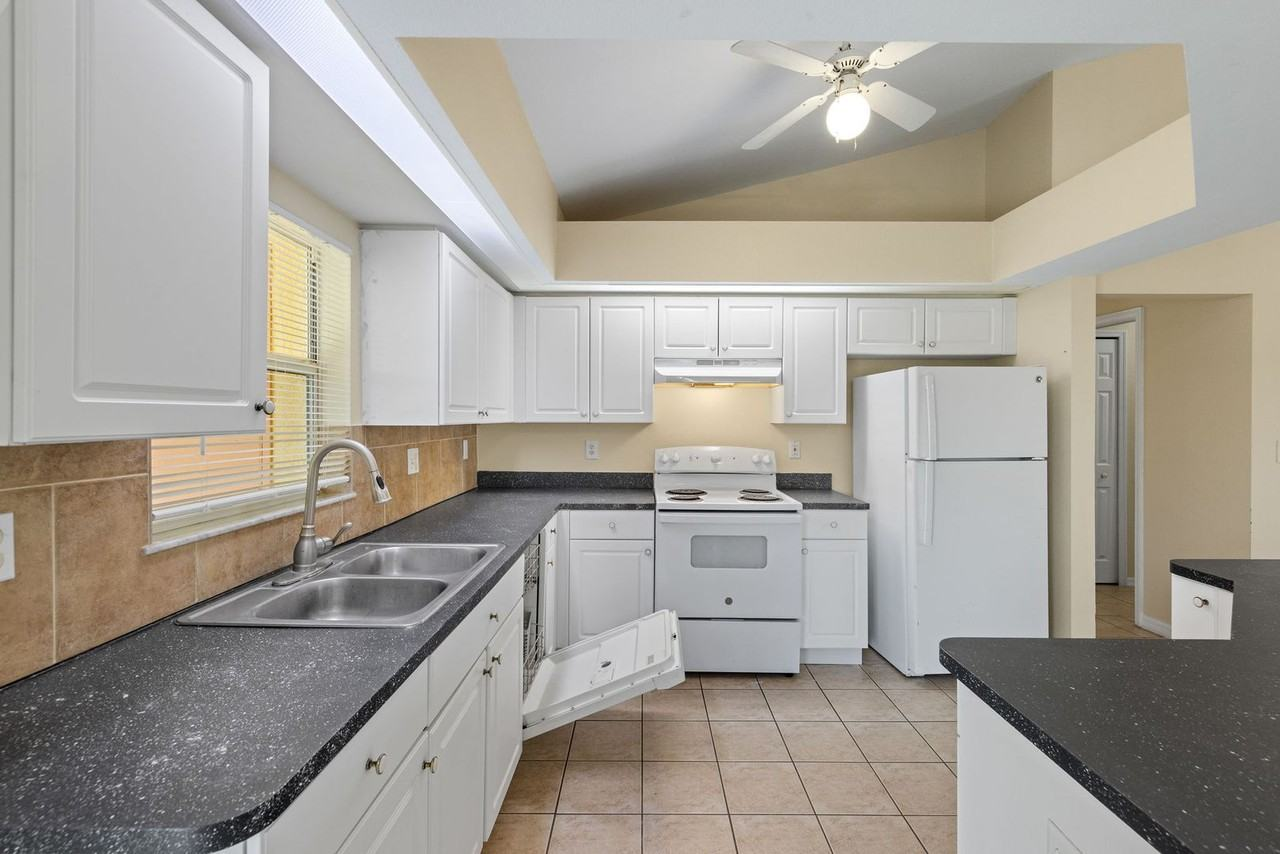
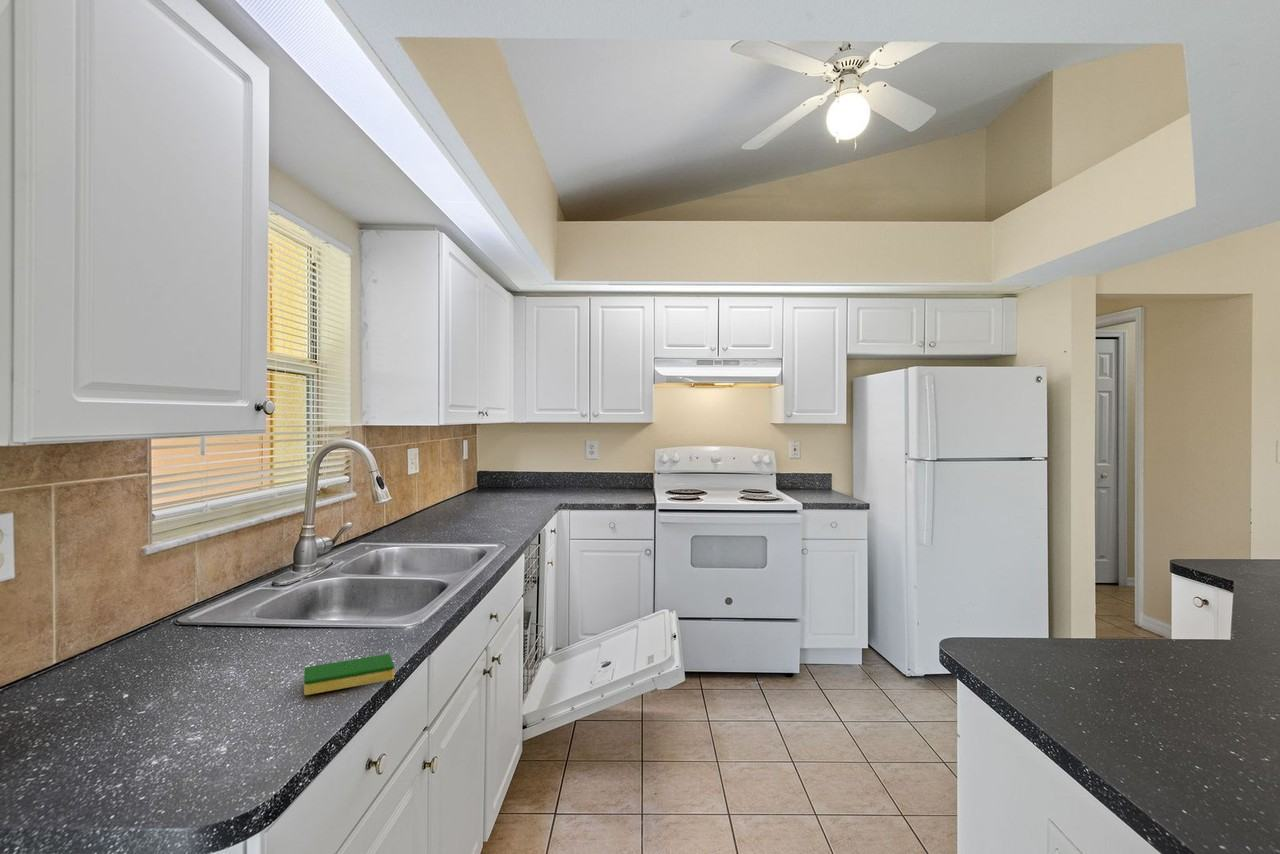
+ dish sponge [303,653,395,696]
